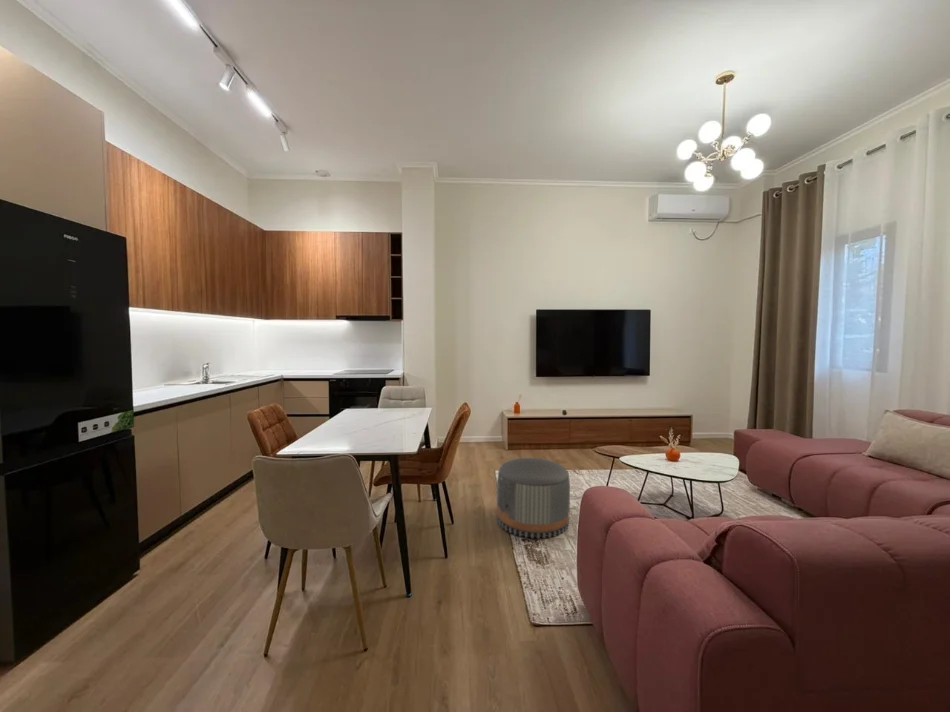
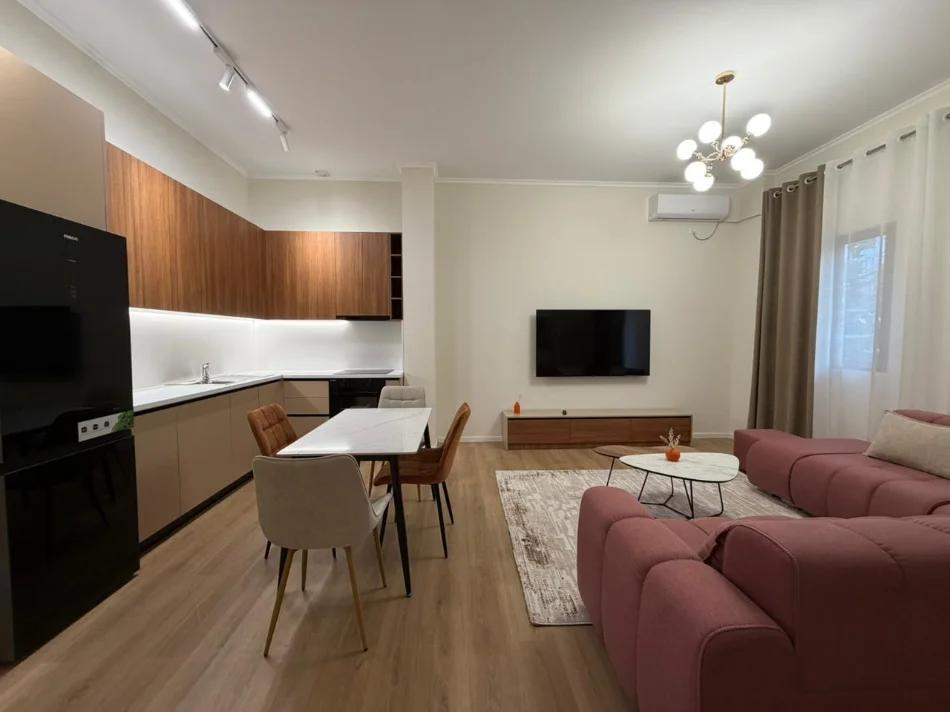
- pouf [496,457,571,539]
